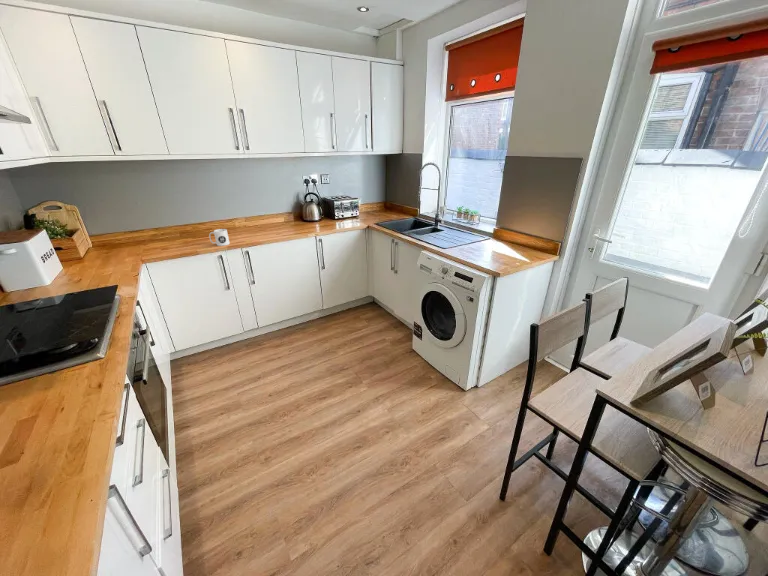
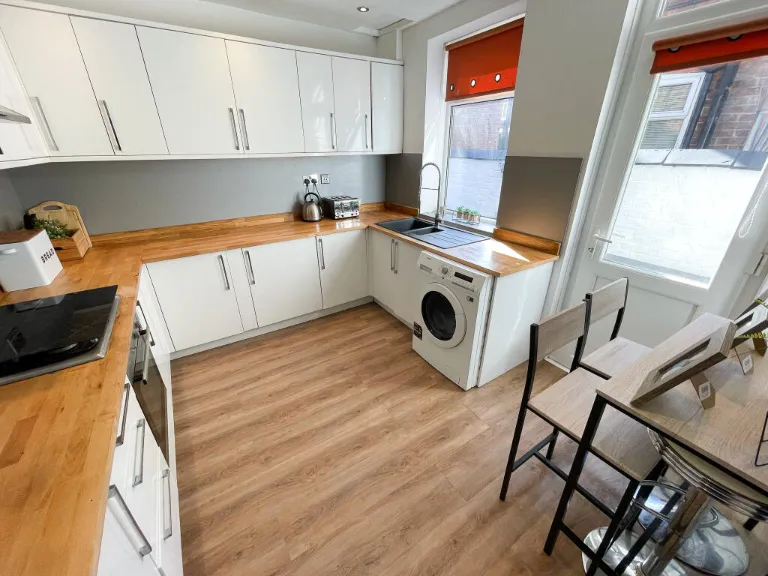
- mug [208,228,231,247]
